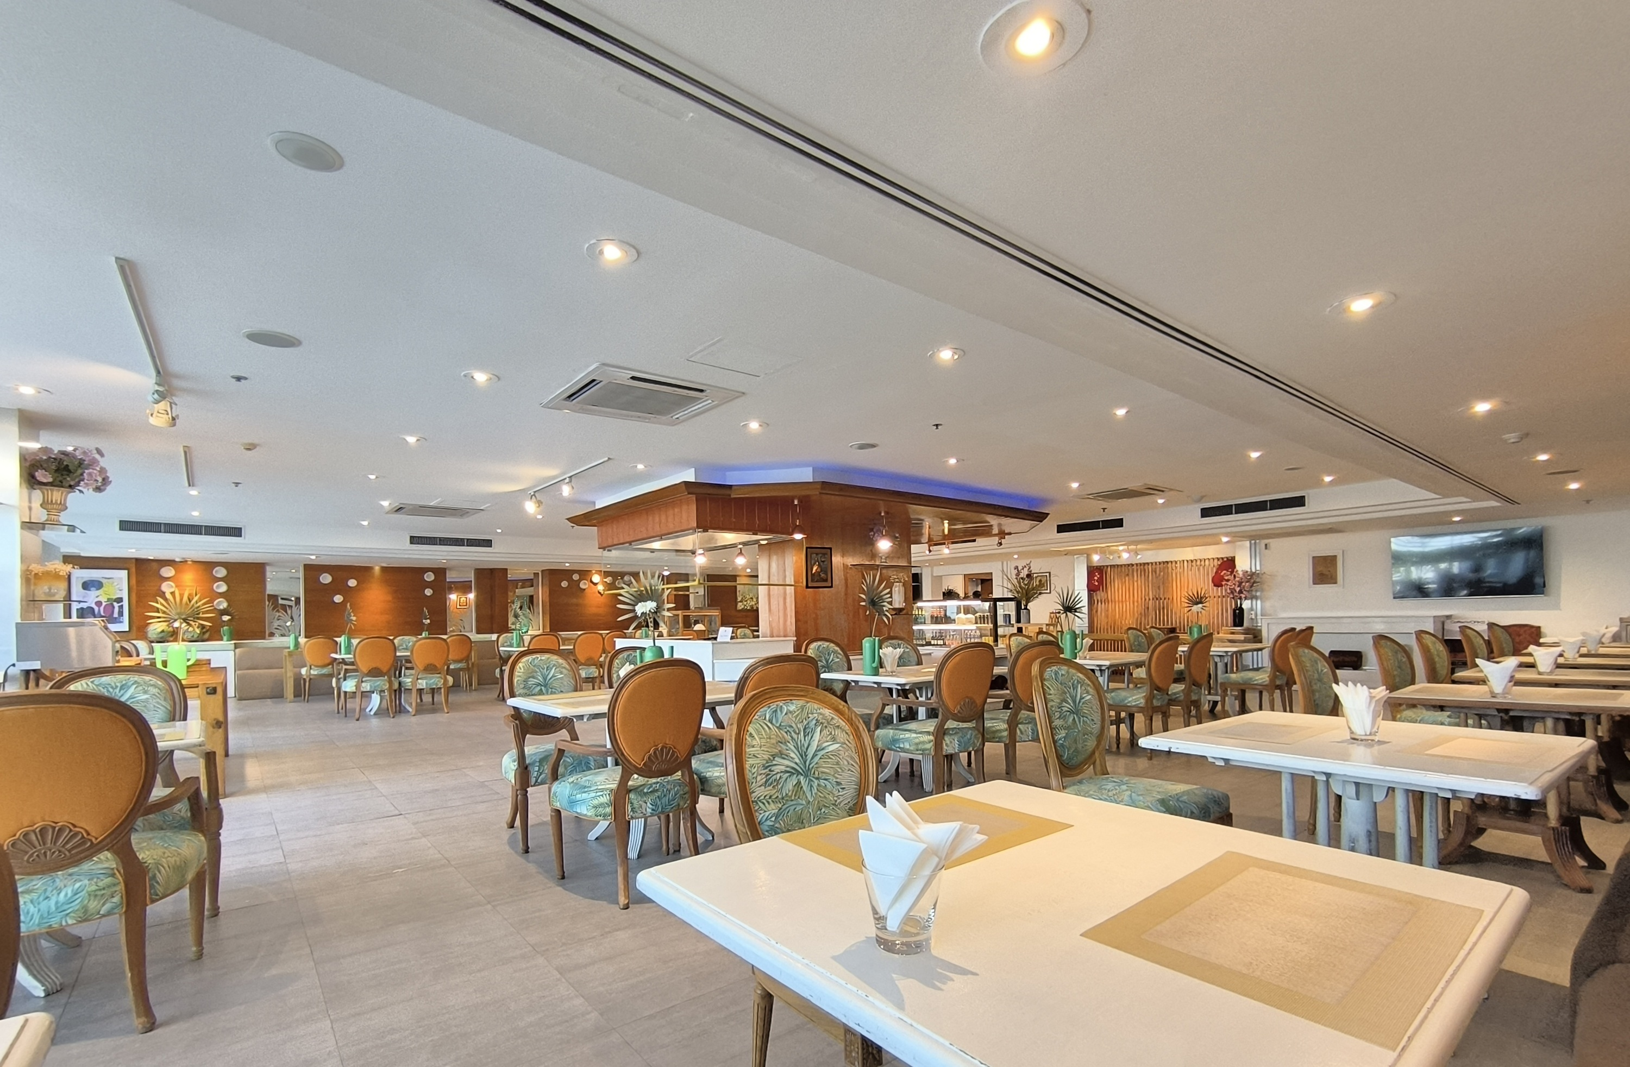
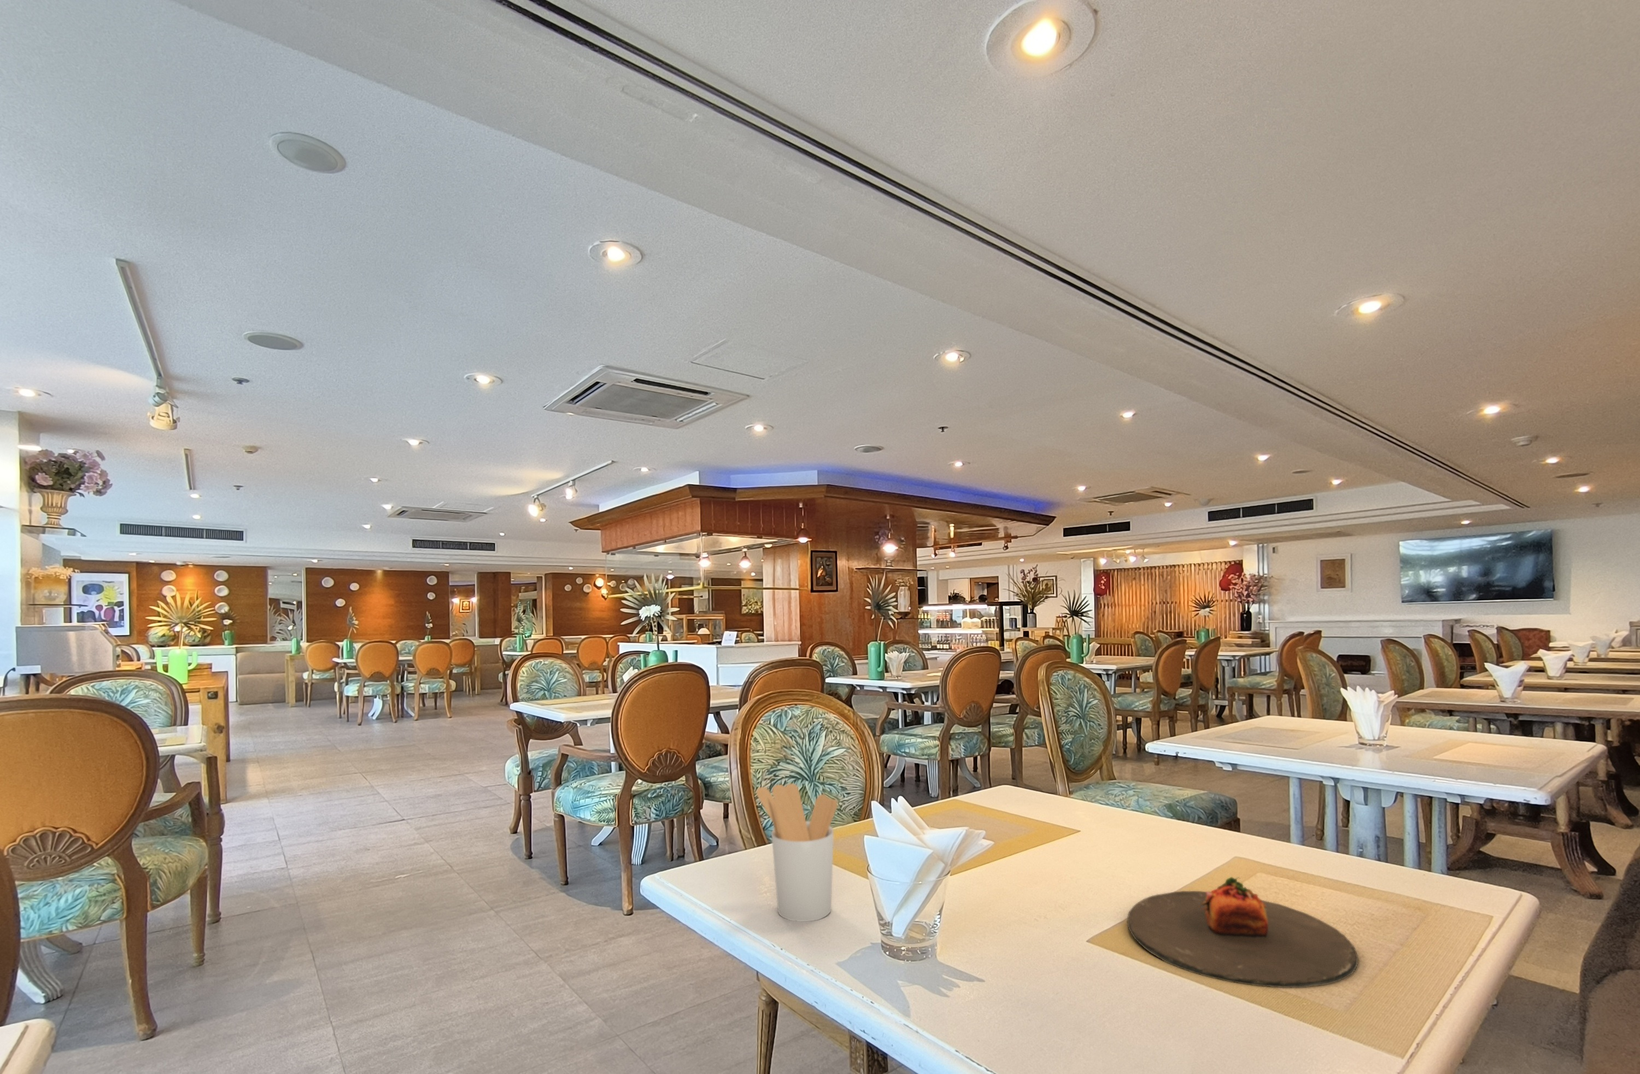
+ plate [1127,876,1358,988]
+ utensil holder [755,783,838,922]
